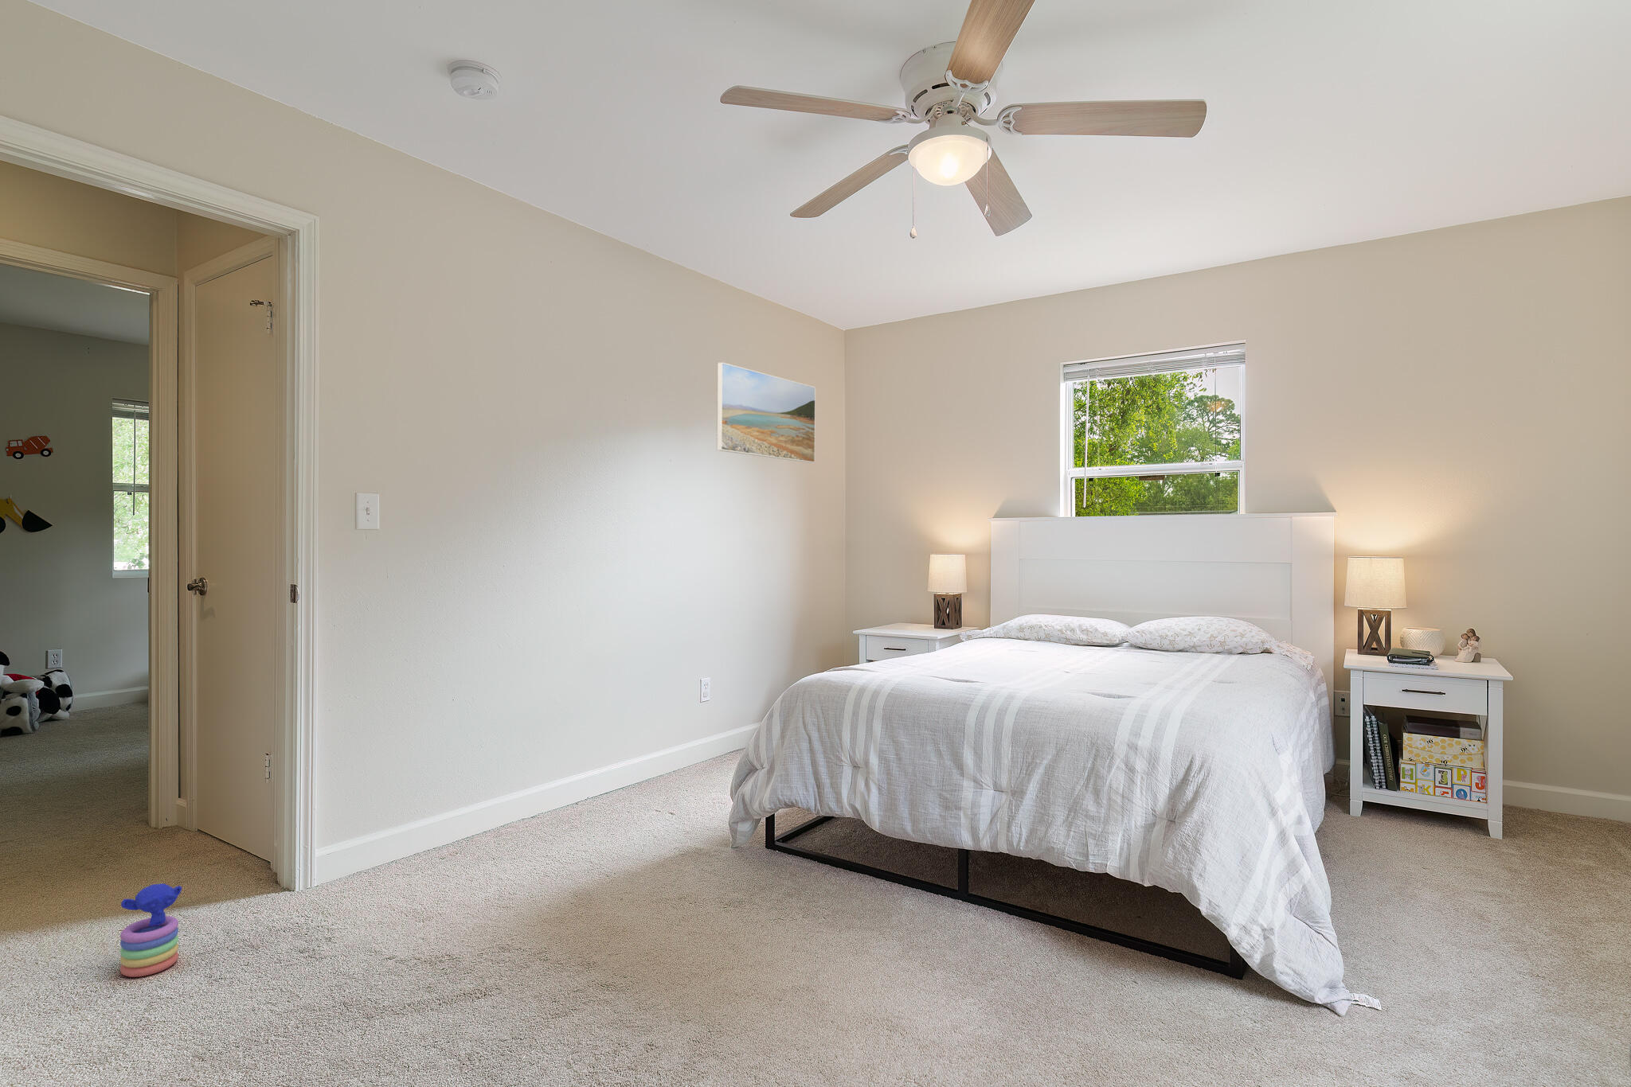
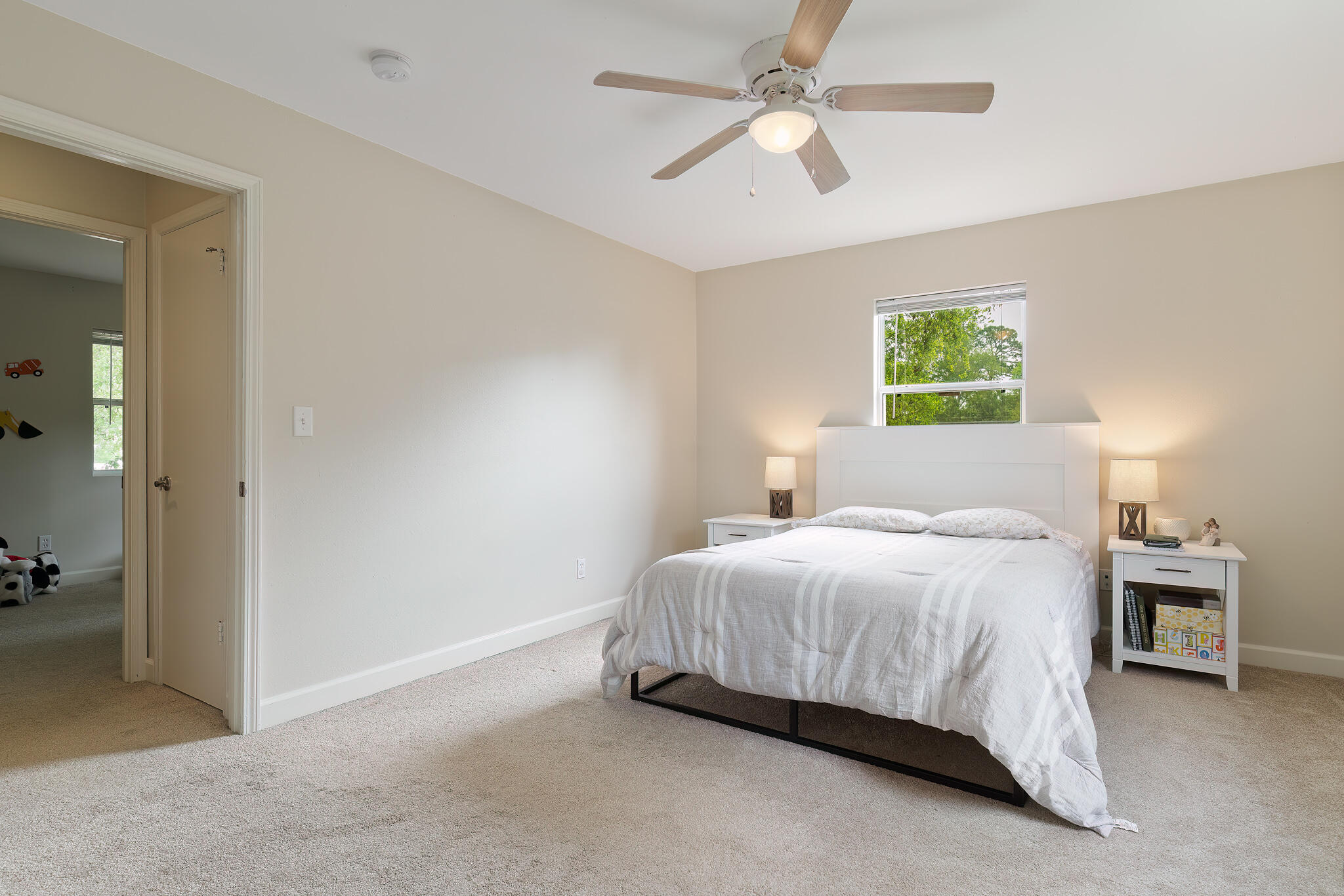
- stacking toy [119,882,182,978]
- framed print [716,362,817,463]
